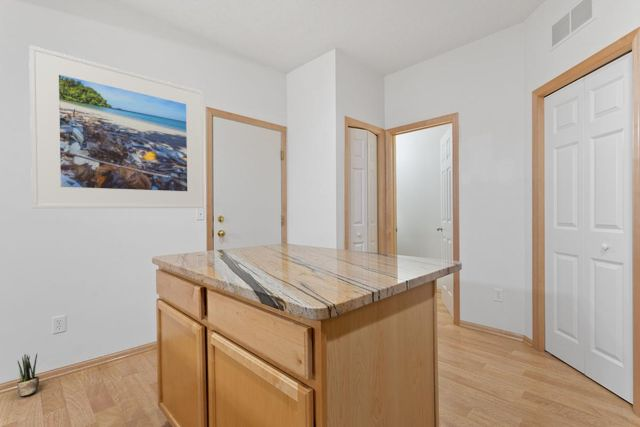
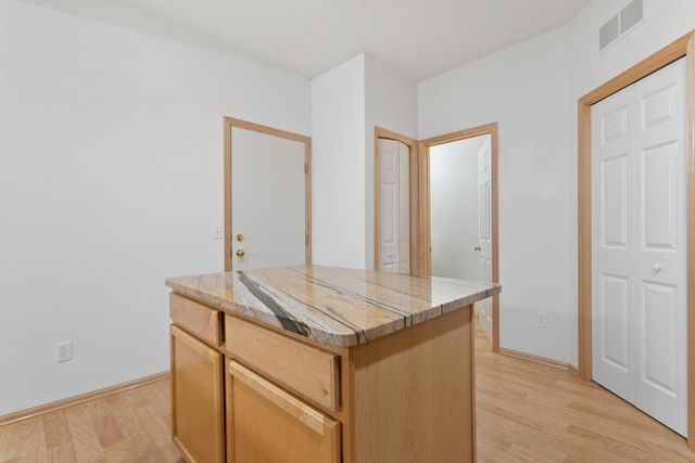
- potted plant [16,353,40,397]
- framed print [28,44,205,209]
